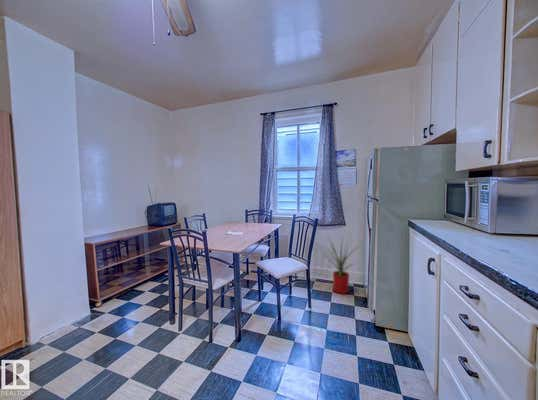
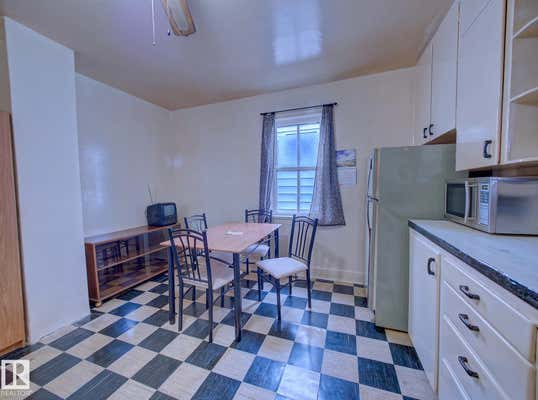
- house plant [322,234,365,295]
